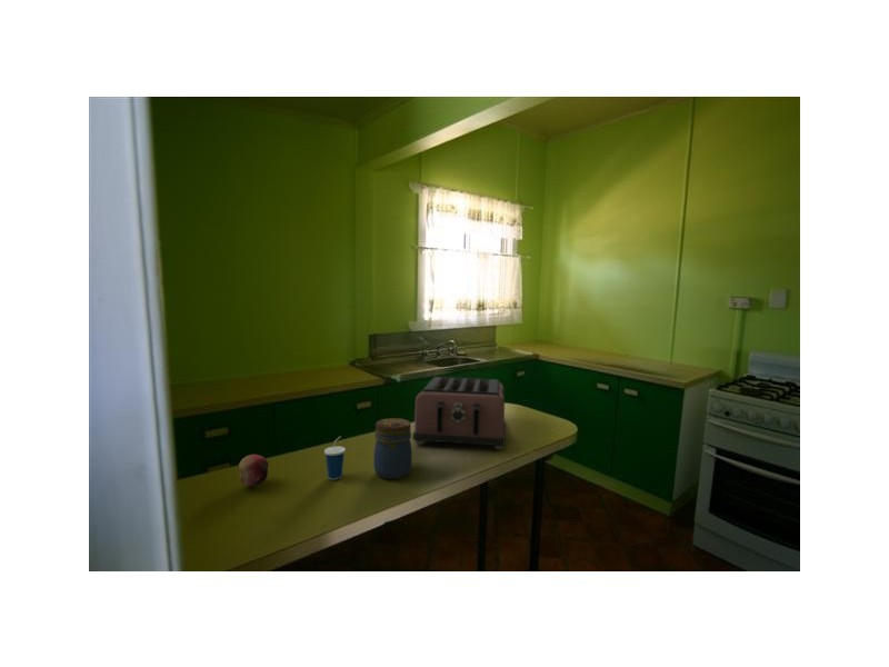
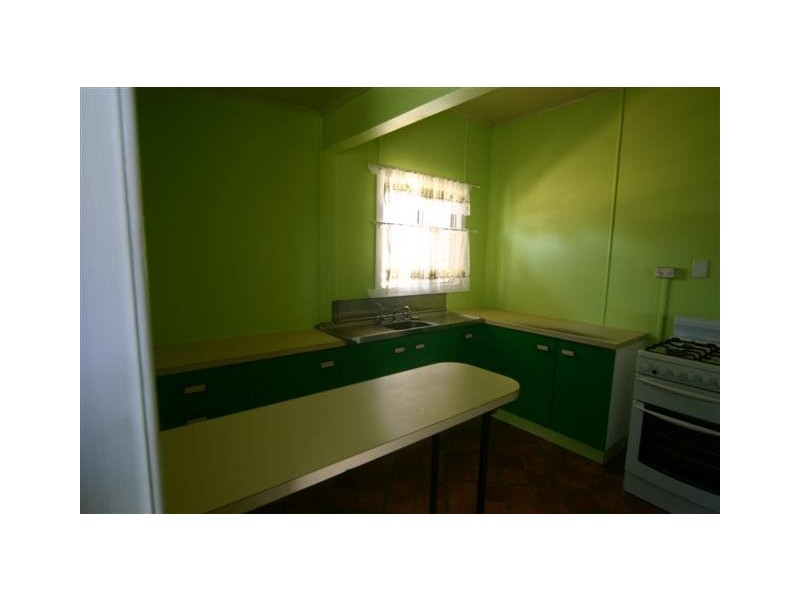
- fruit [238,454,270,487]
- jar [373,417,412,480]
- cup [323,435,347,480]
- toaster [411,376,507,450]
